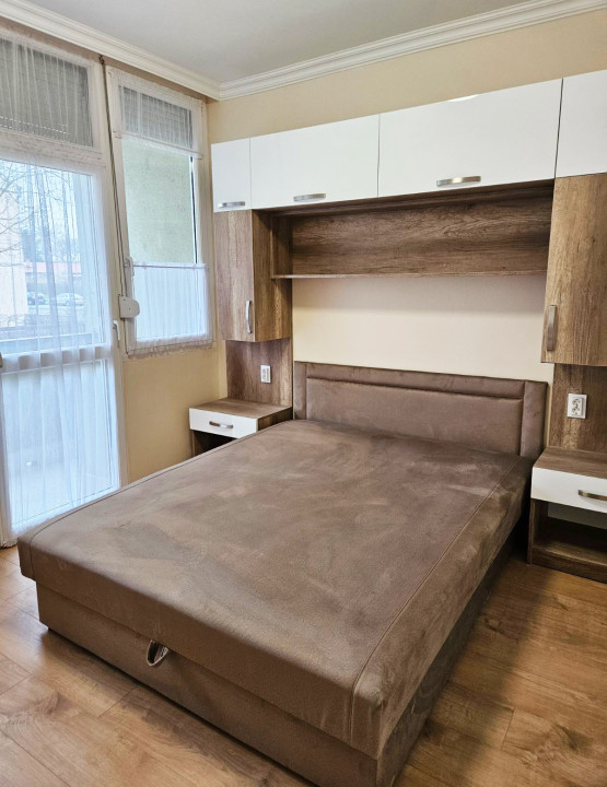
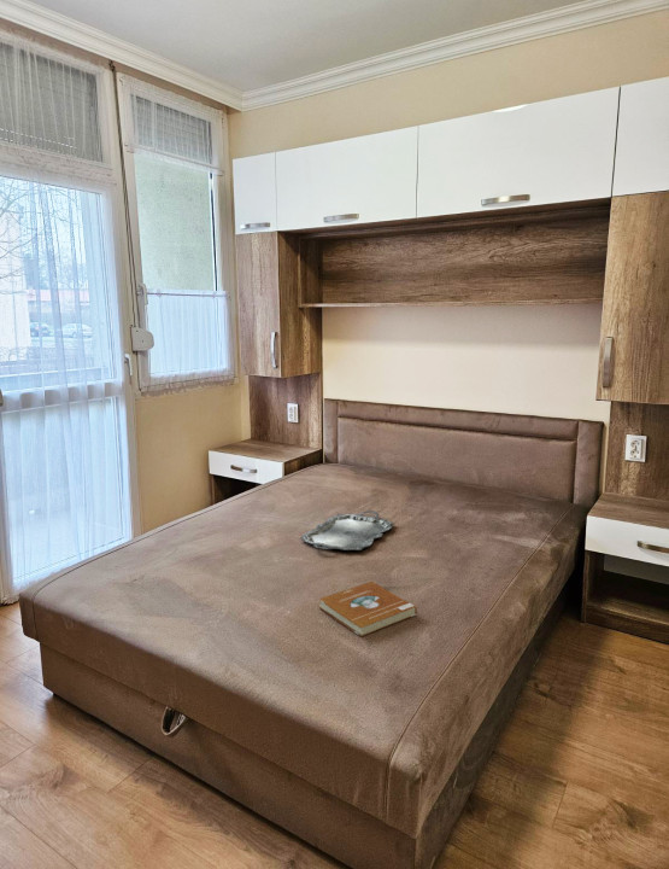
+ serving tray [299,509,395,552]
+ book [318,581,418,637]
